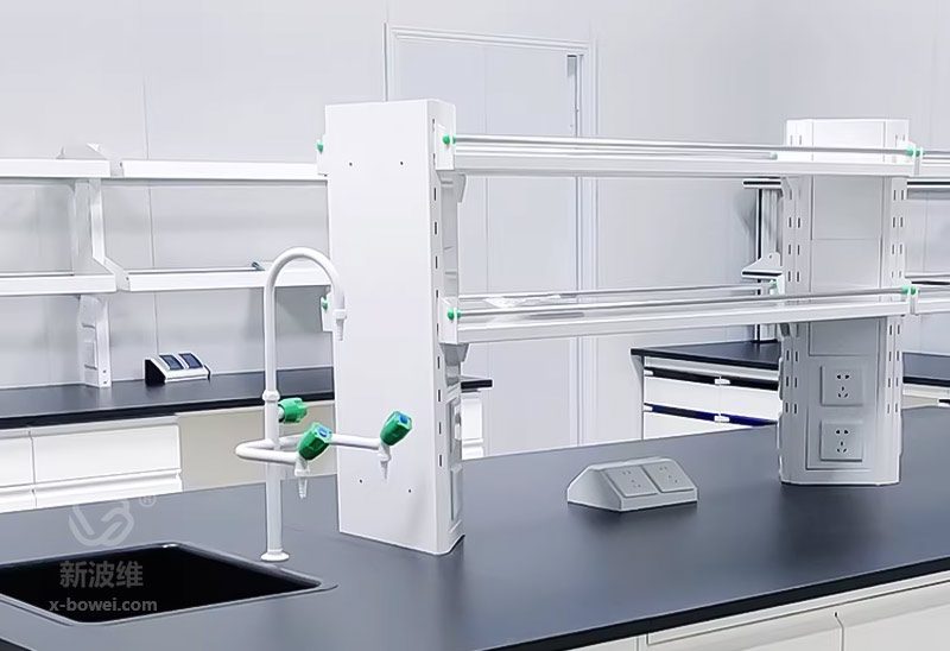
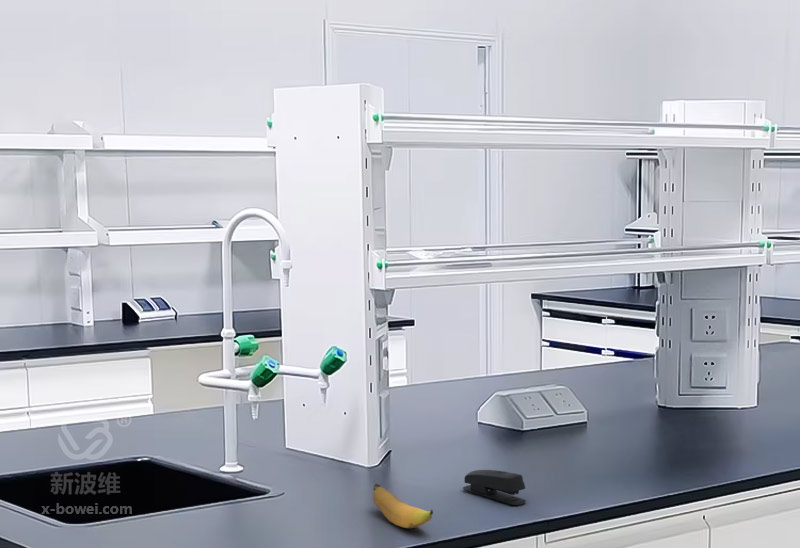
+ stapler [462,469,527,506]
+ banana [372,483,434,529]
